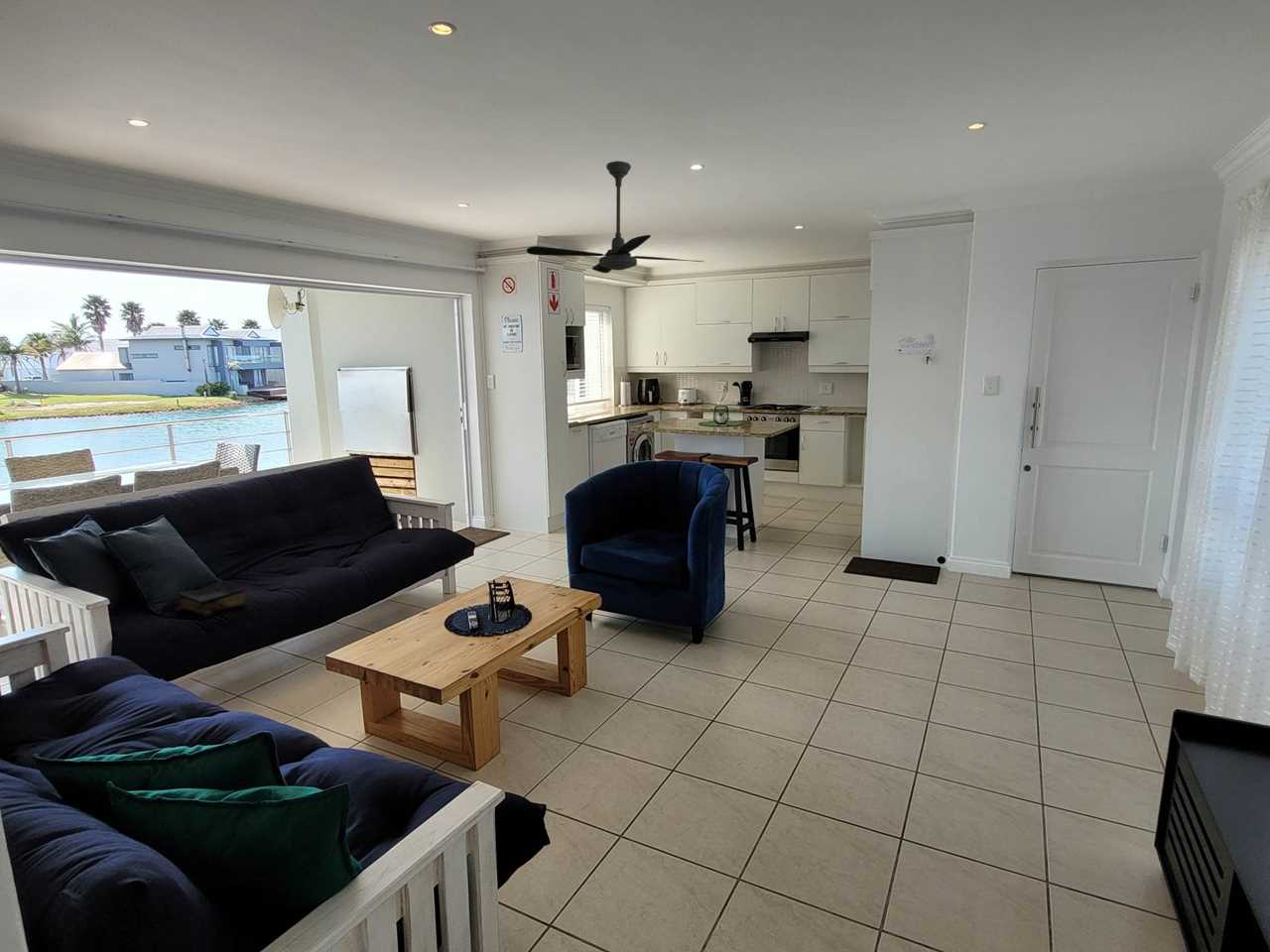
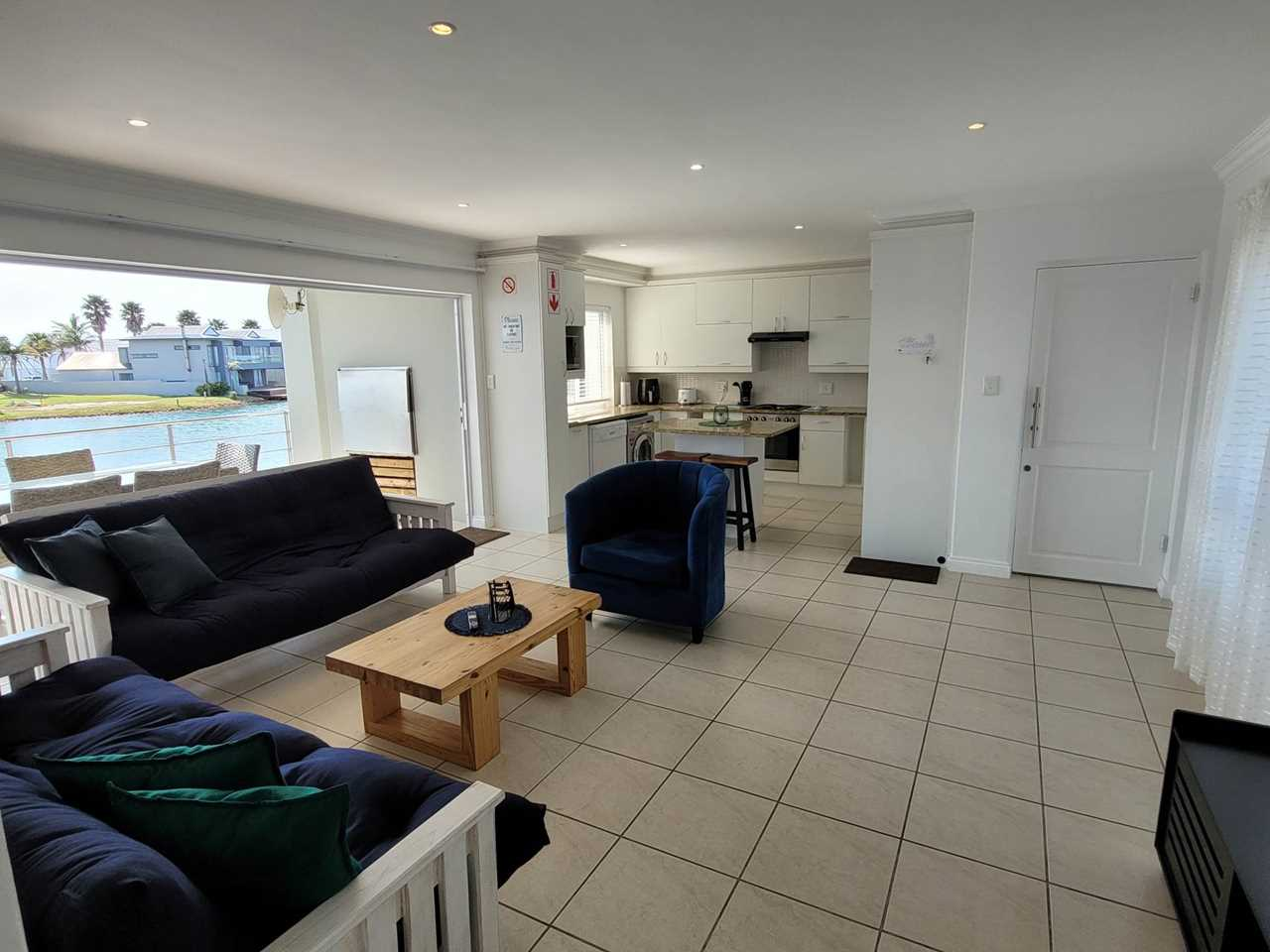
- ceiling fan [526,160,704,274]
- book [174,580,249,620]
